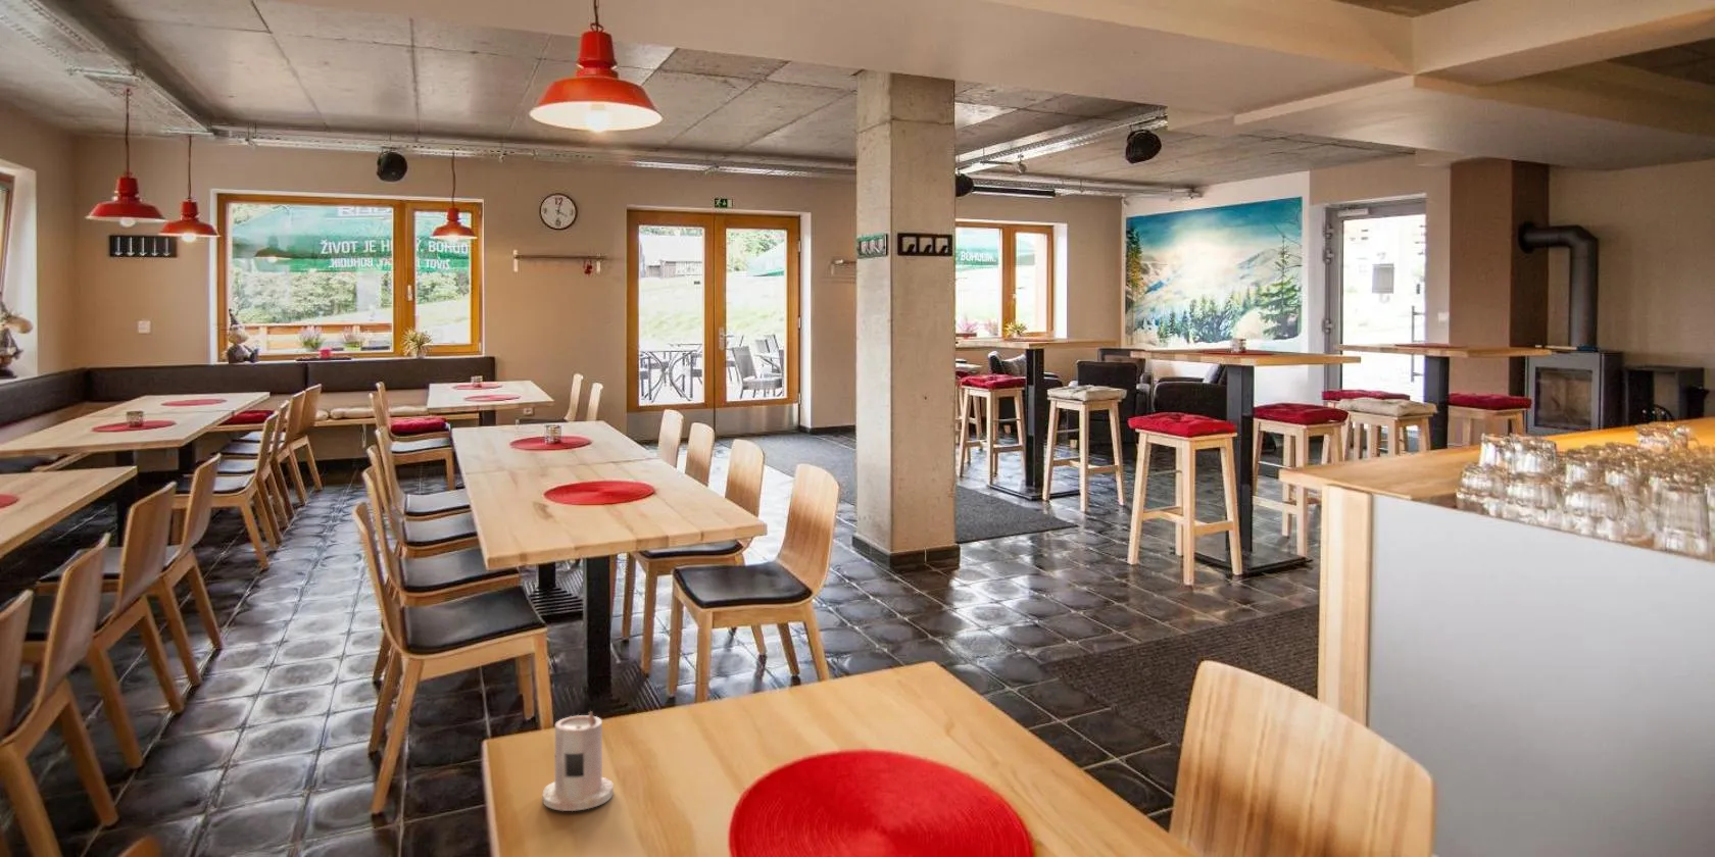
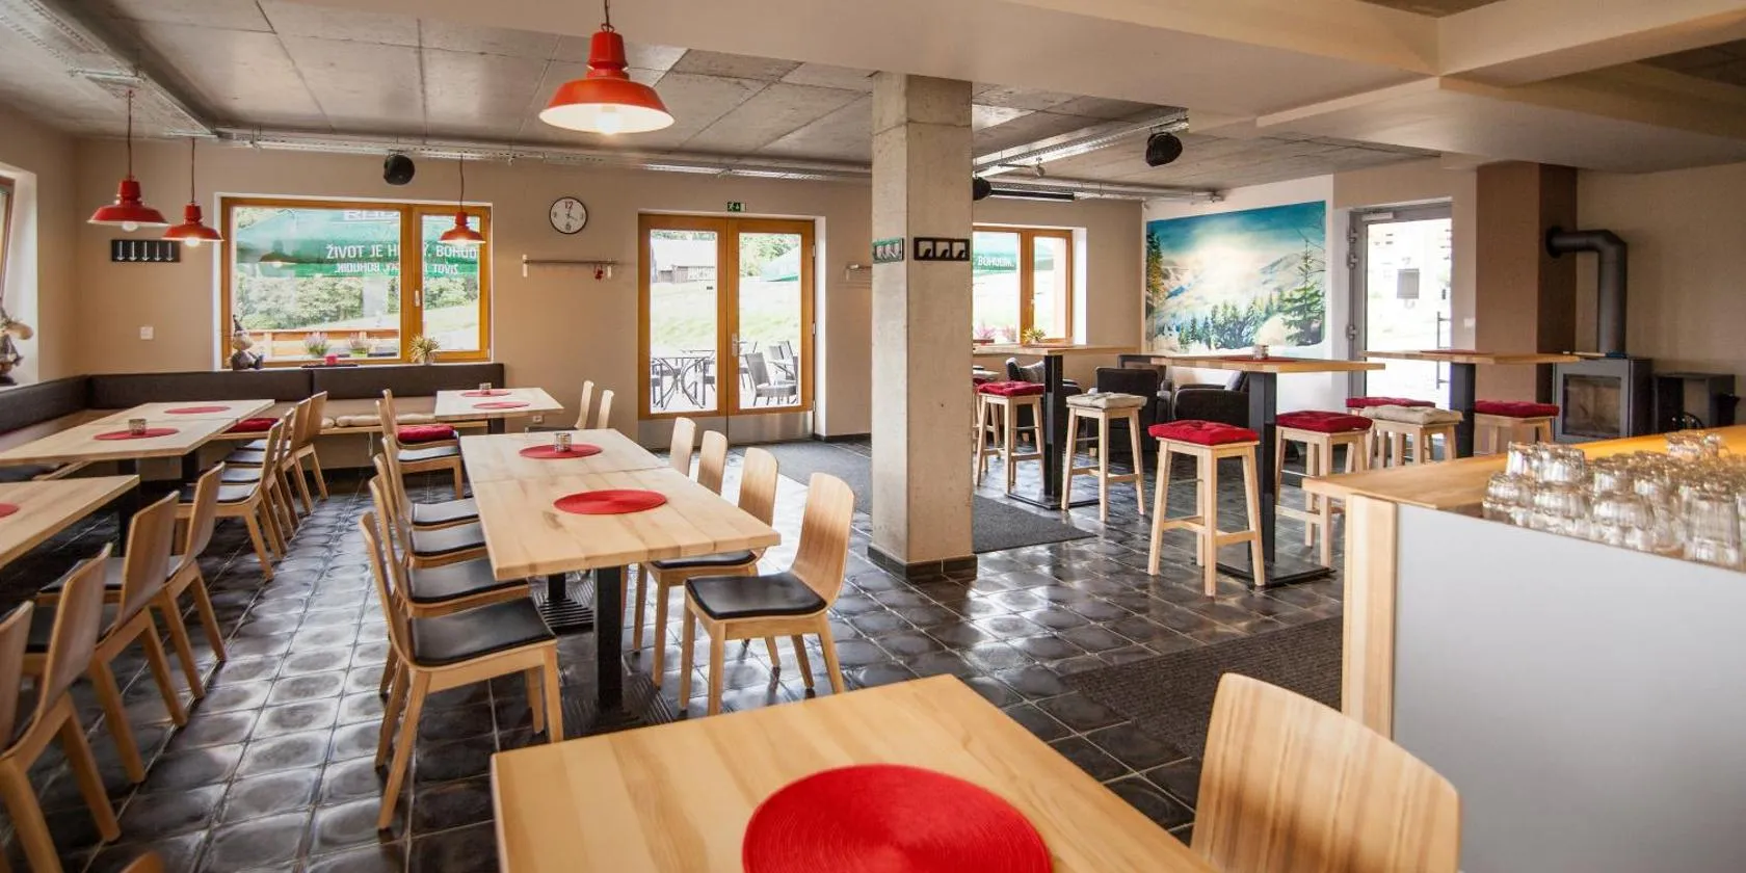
- candle [542,711,615,812]
